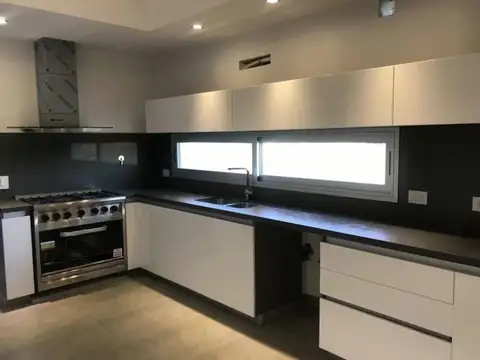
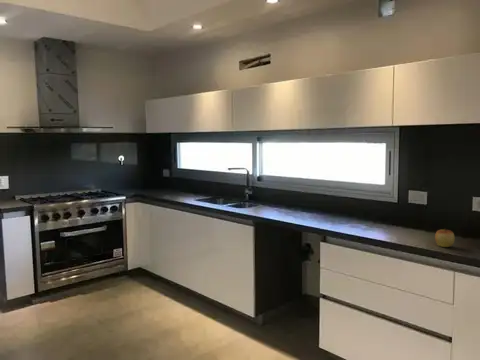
+ apple [434,229,455,248]
